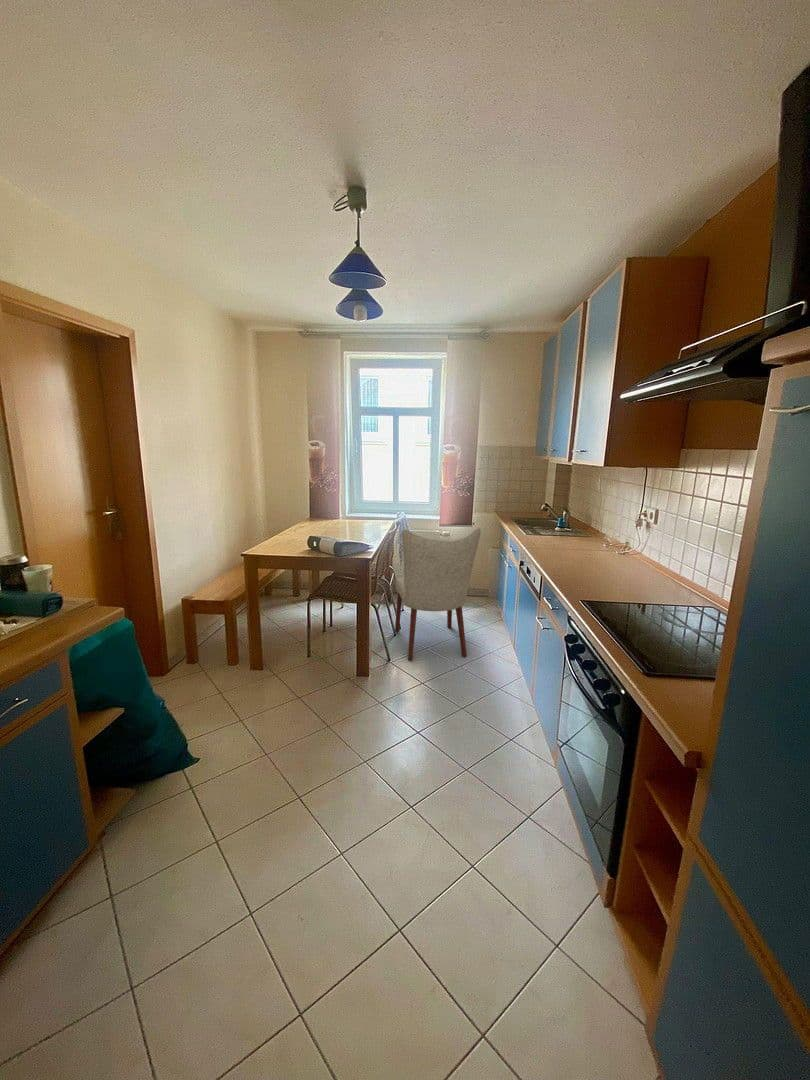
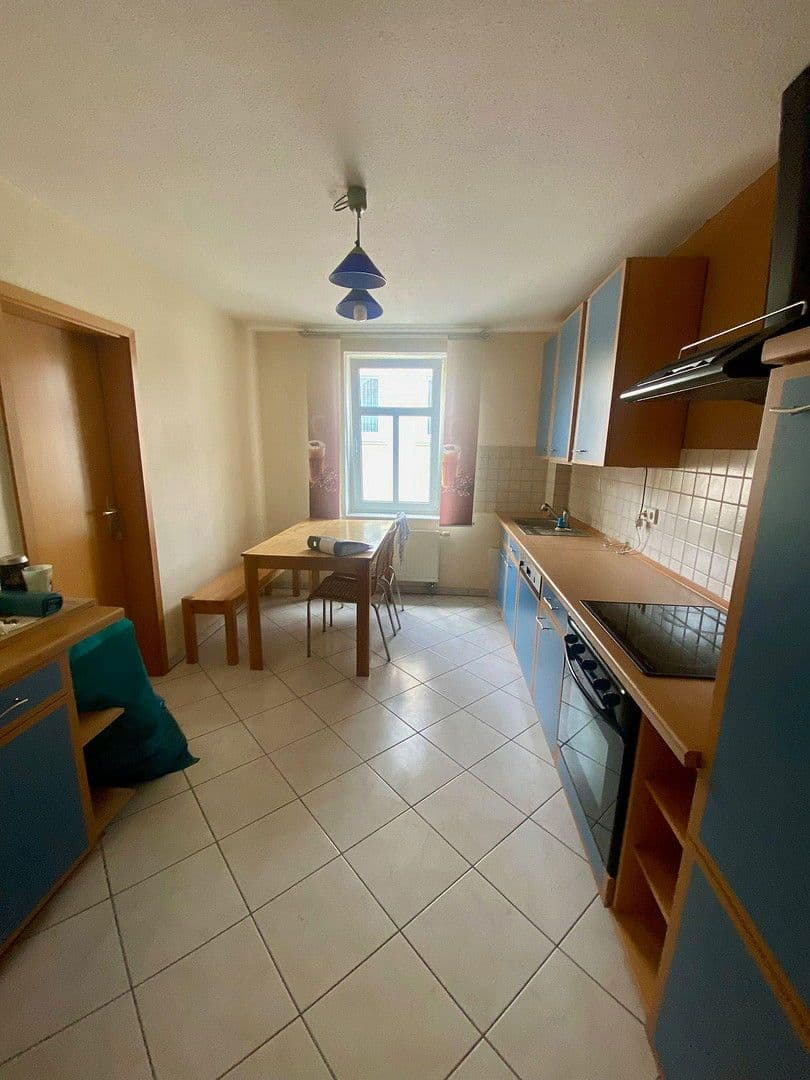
- chair [394,527,482,662]
